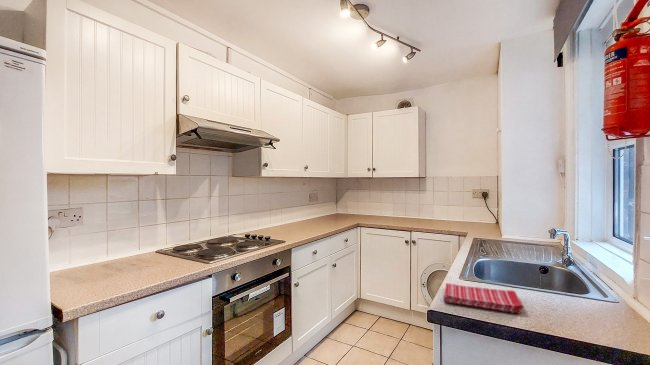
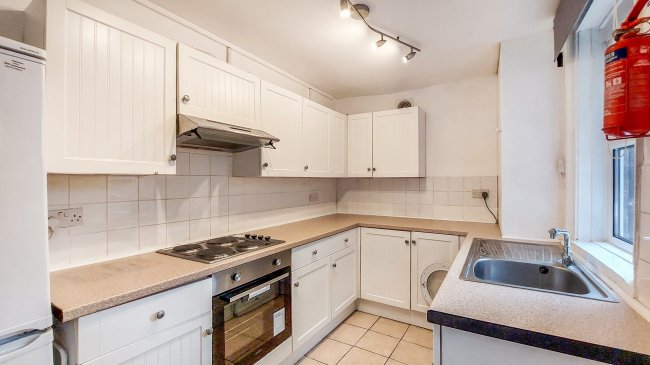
- dish towel [442,282,524,315]
